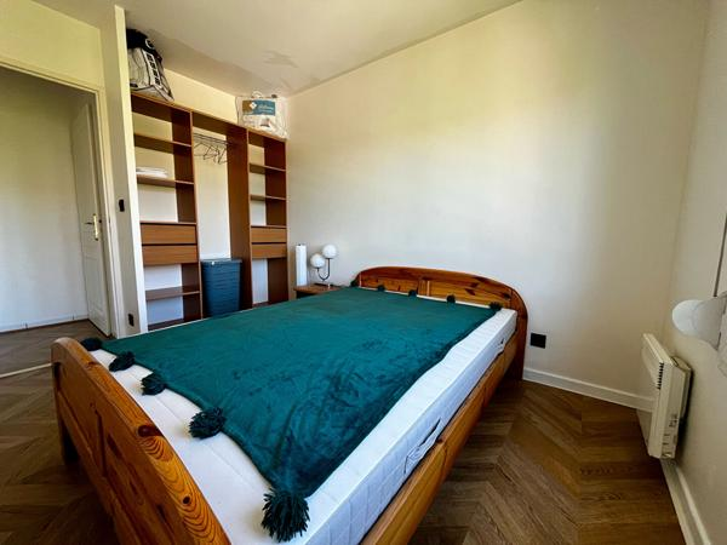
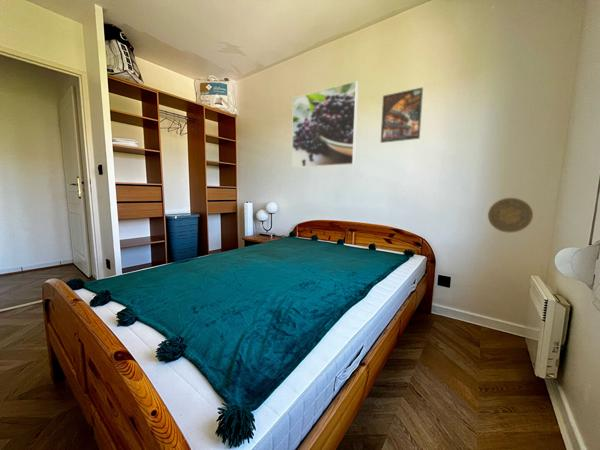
+ decorative plate [487,197,534,234]
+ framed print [380,86,424,144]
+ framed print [291,80,359,169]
